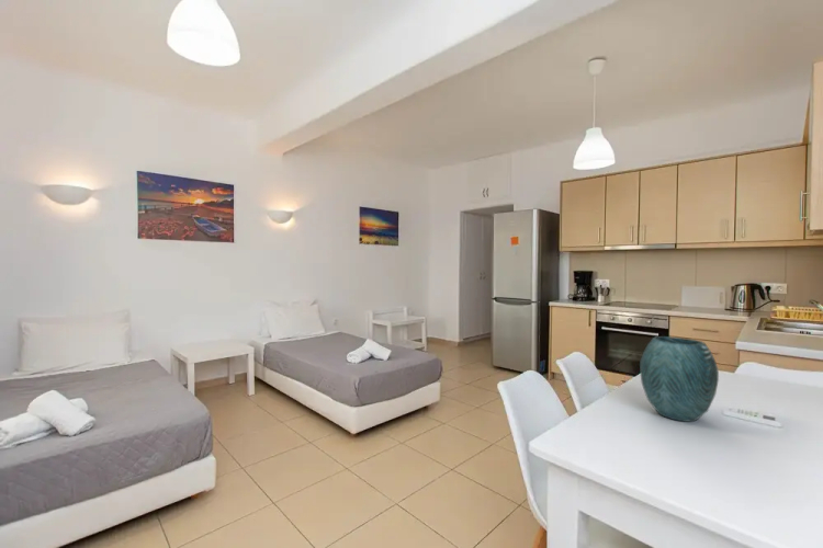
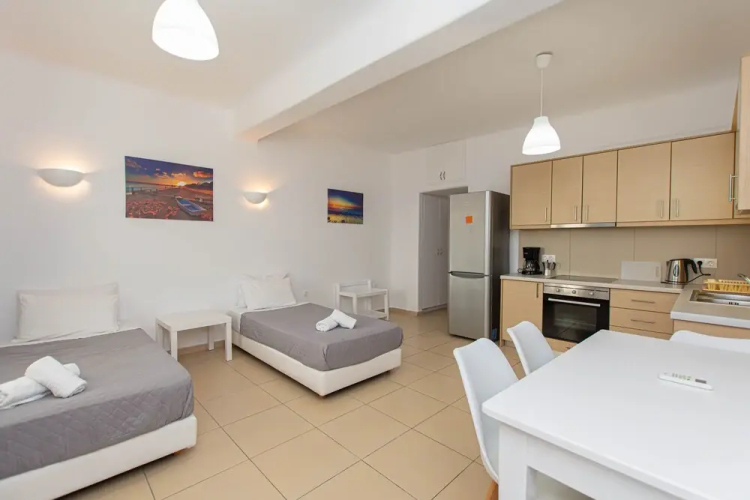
- vase [639,335,720,423]
